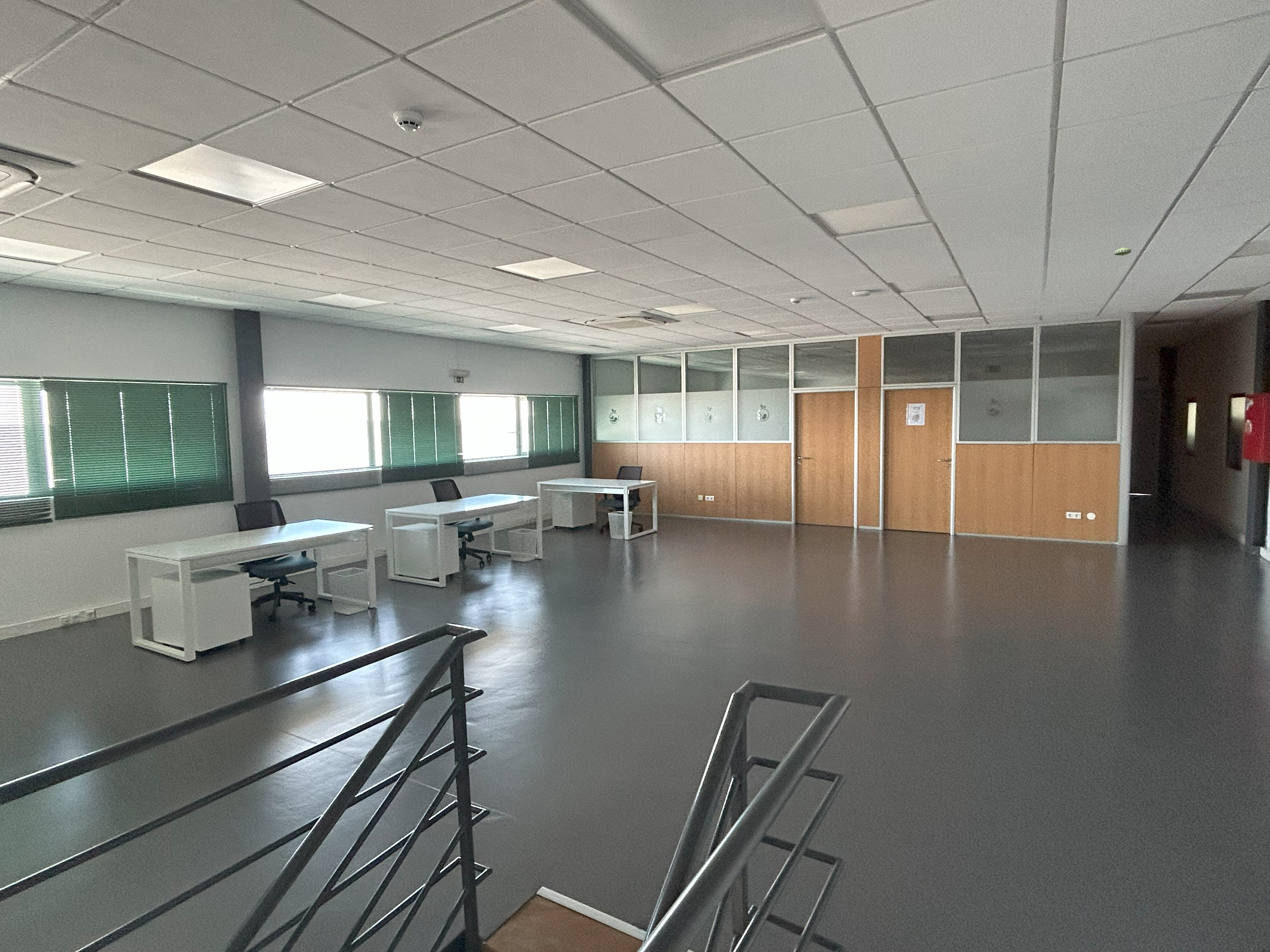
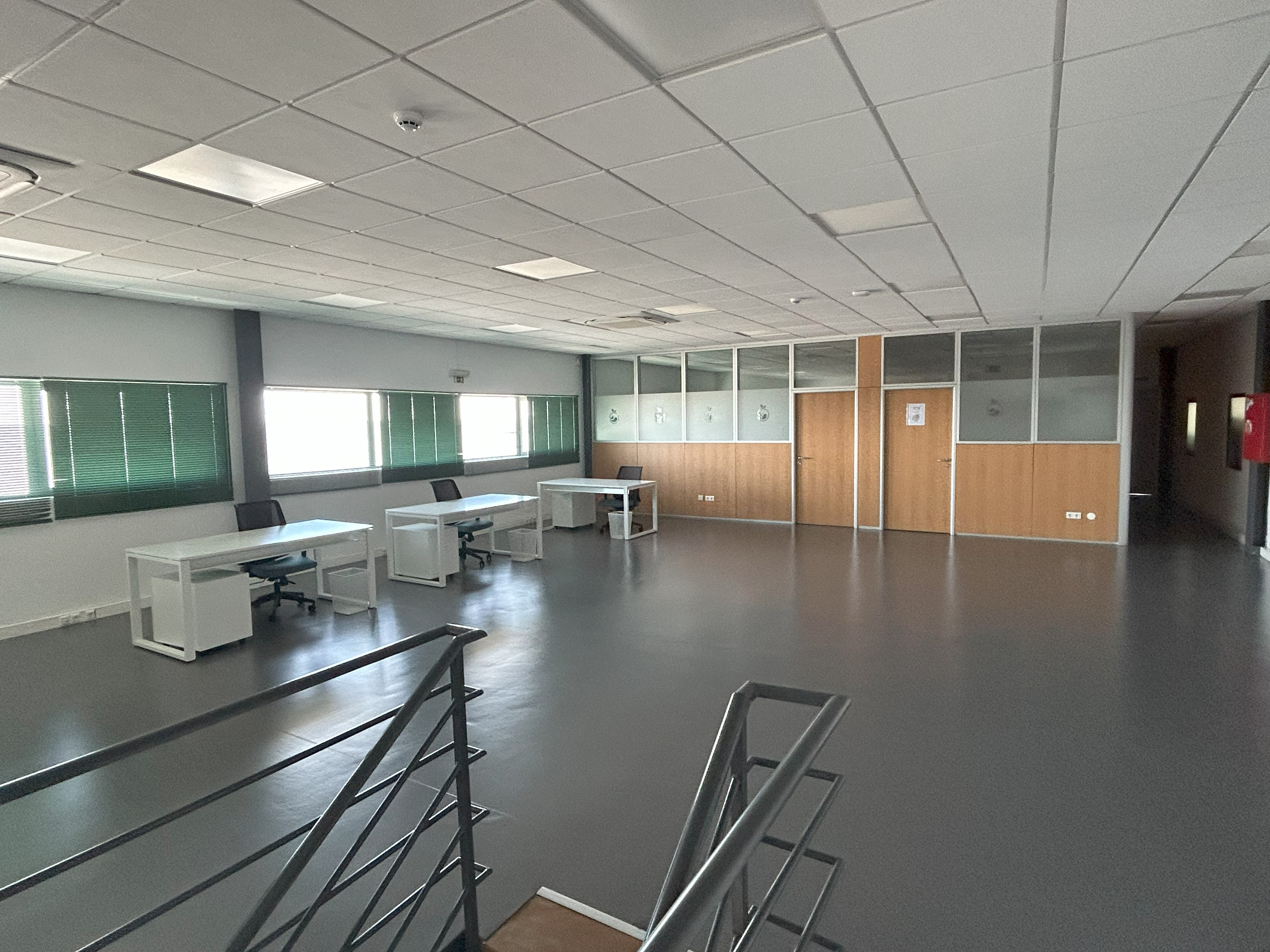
- smoke detector [1114,247,1131,256]
